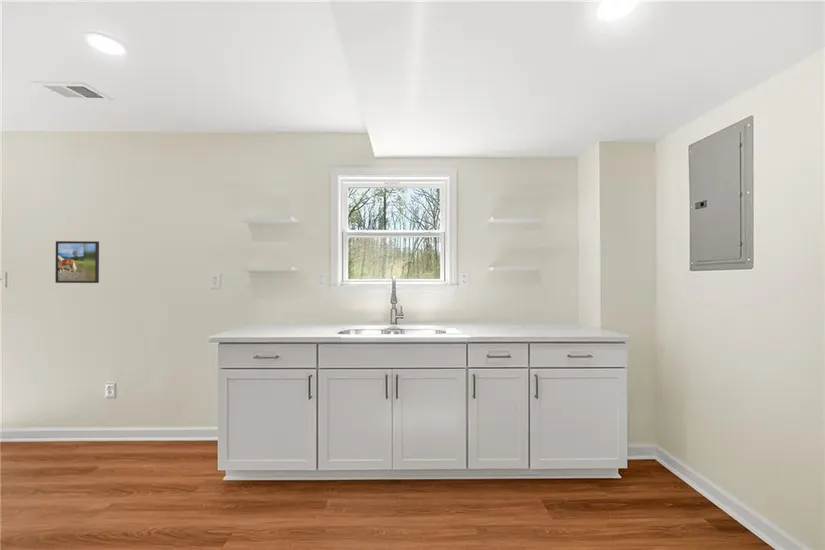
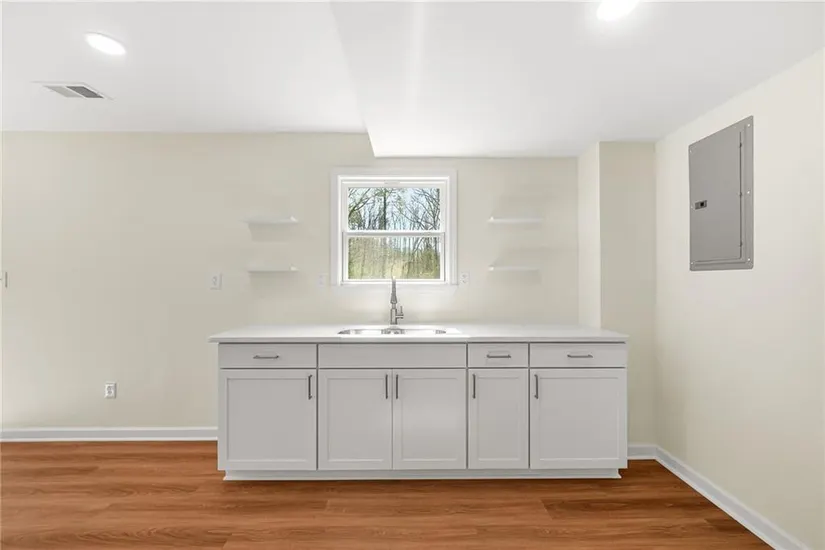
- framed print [54,240,100,284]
